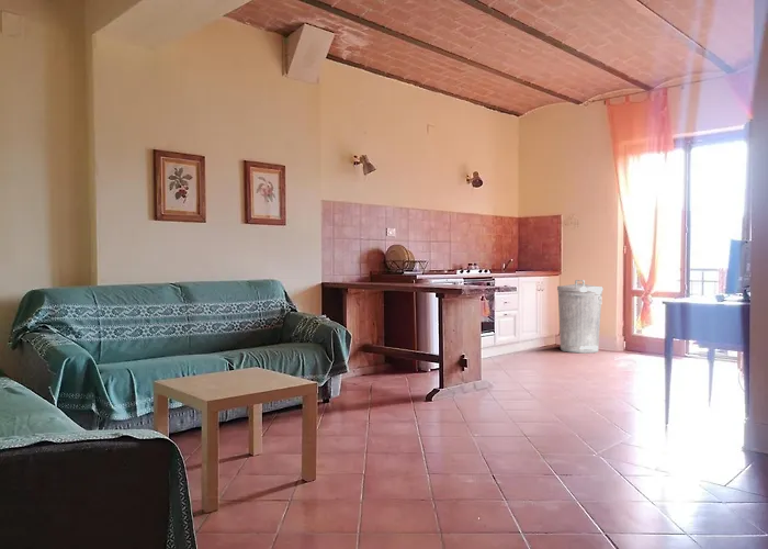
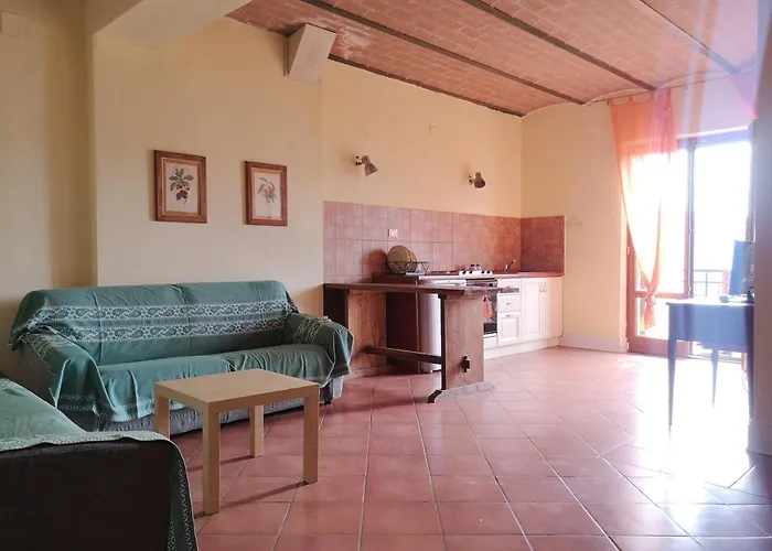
- trash can [556,279,605,355]
